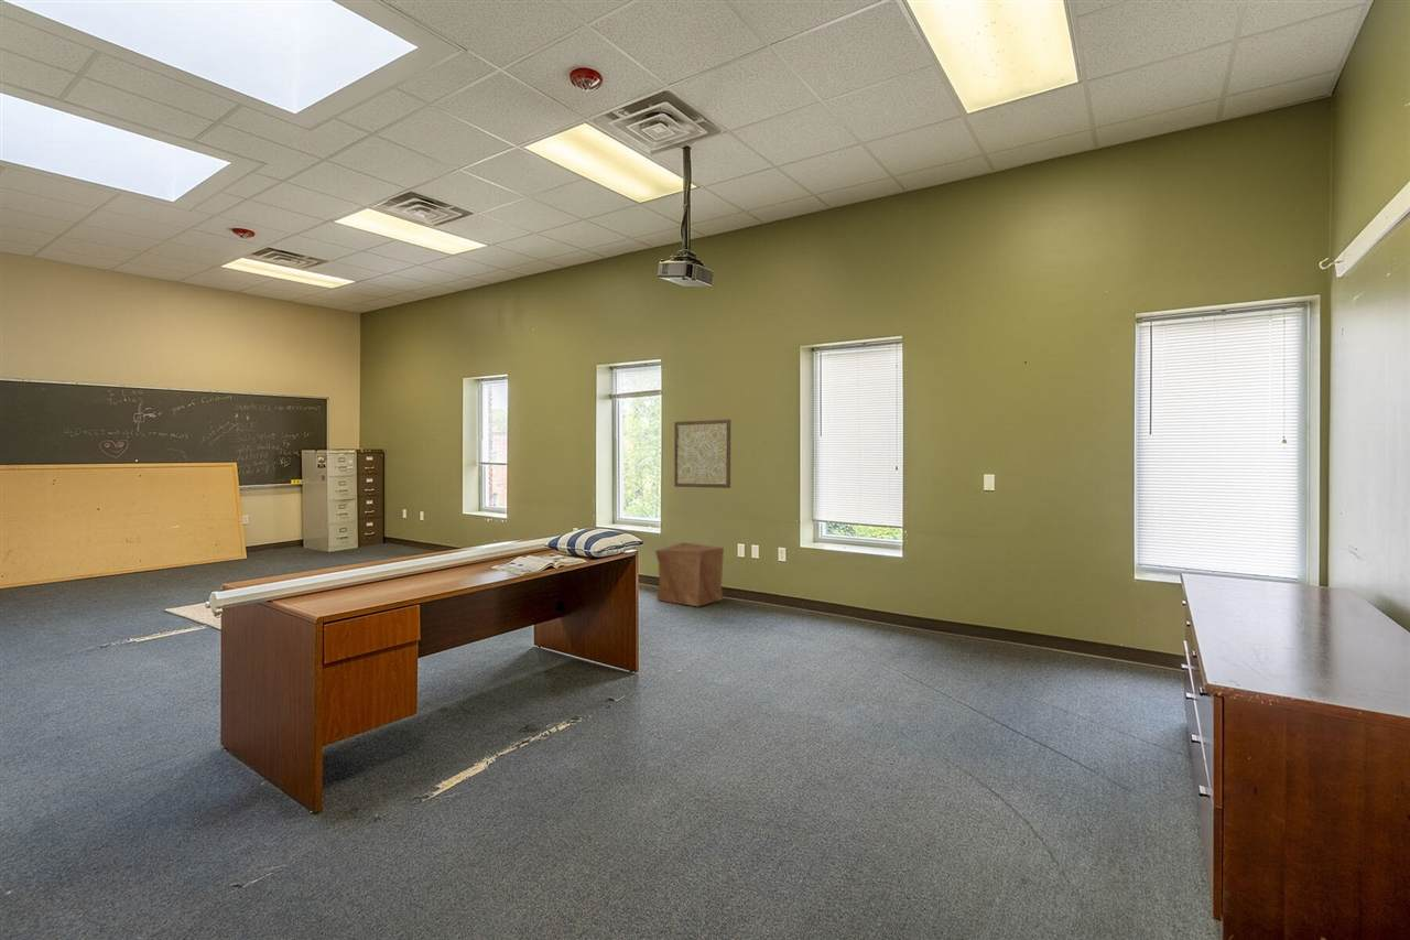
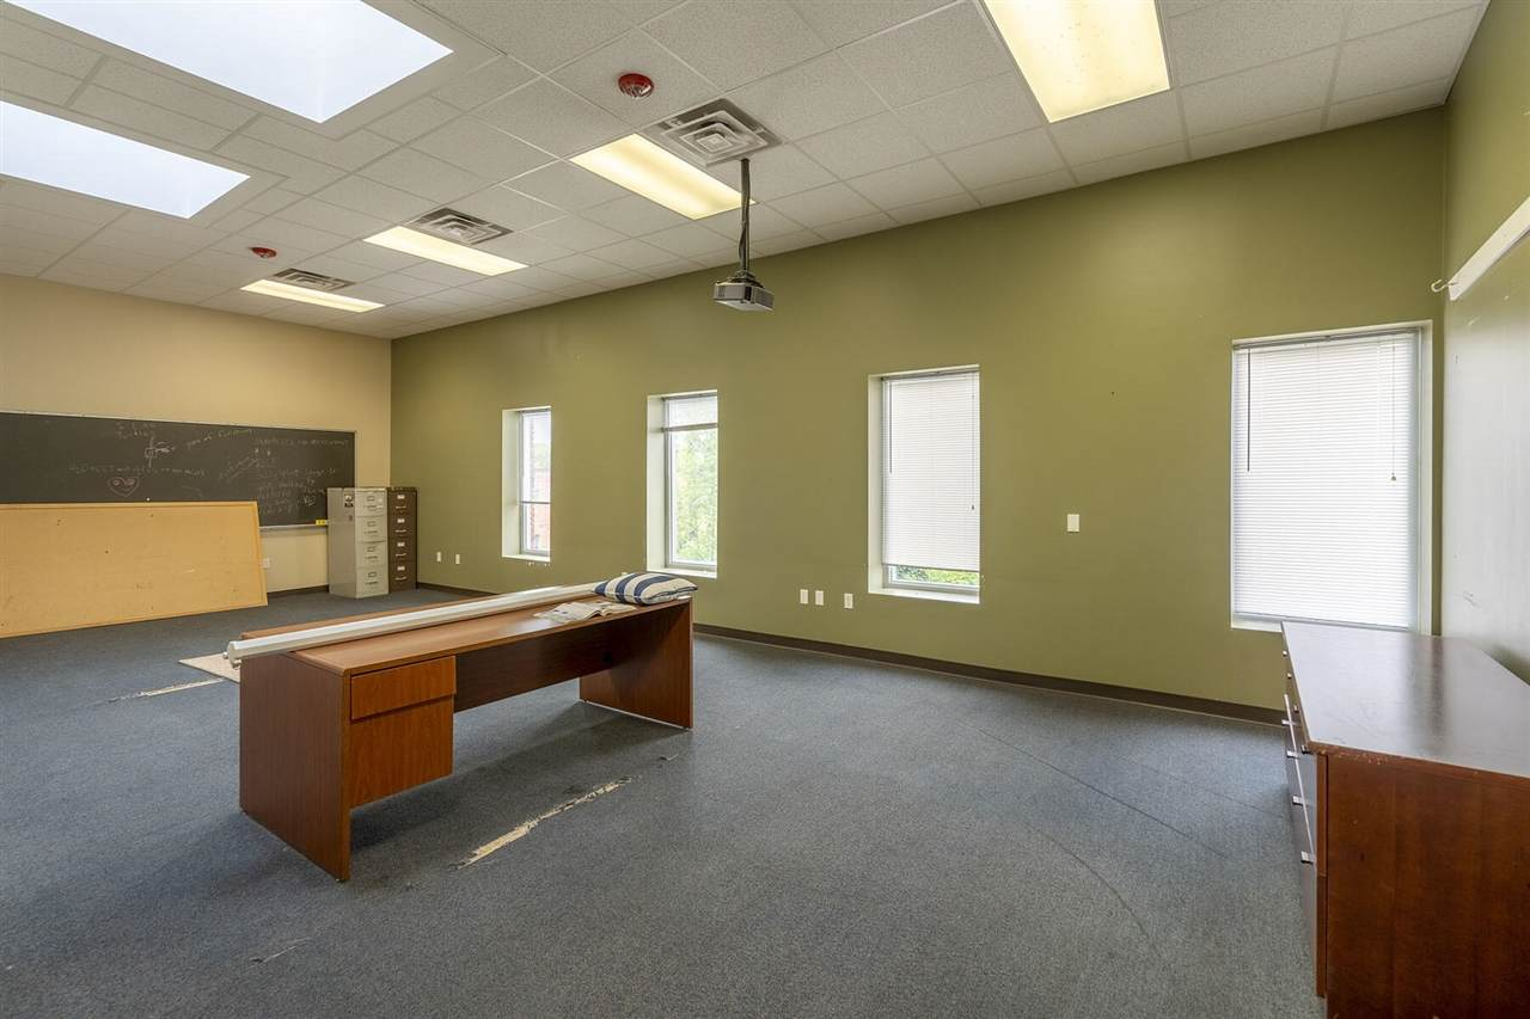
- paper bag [654,541,725,607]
- wall art [673,419,731,489]
